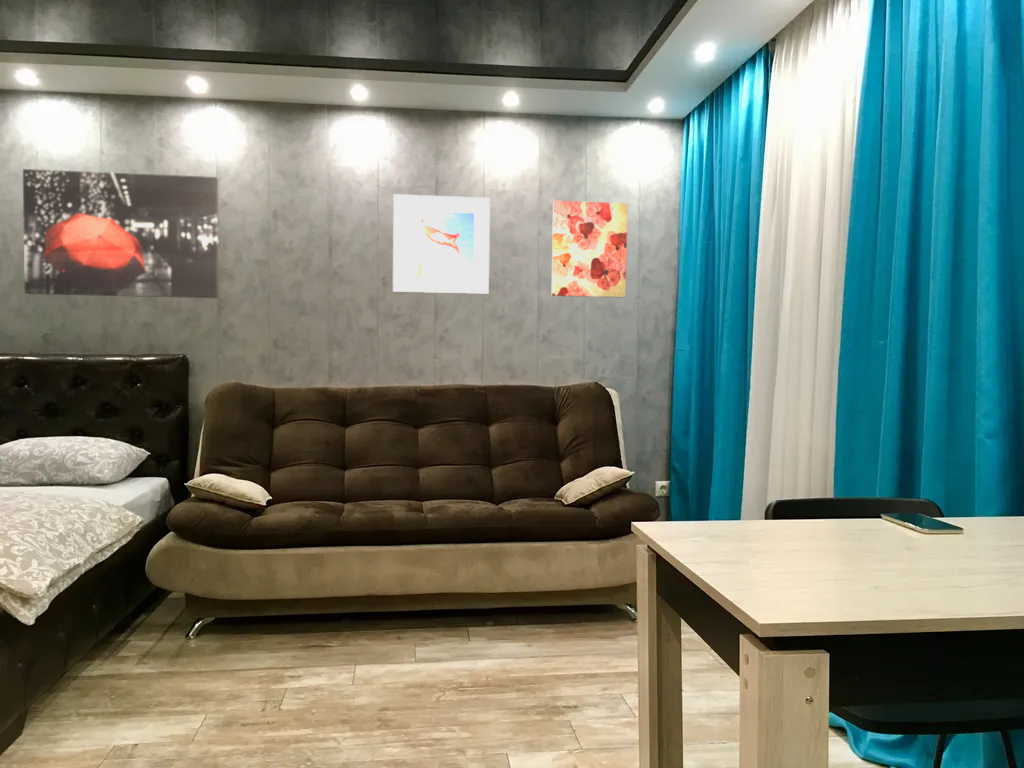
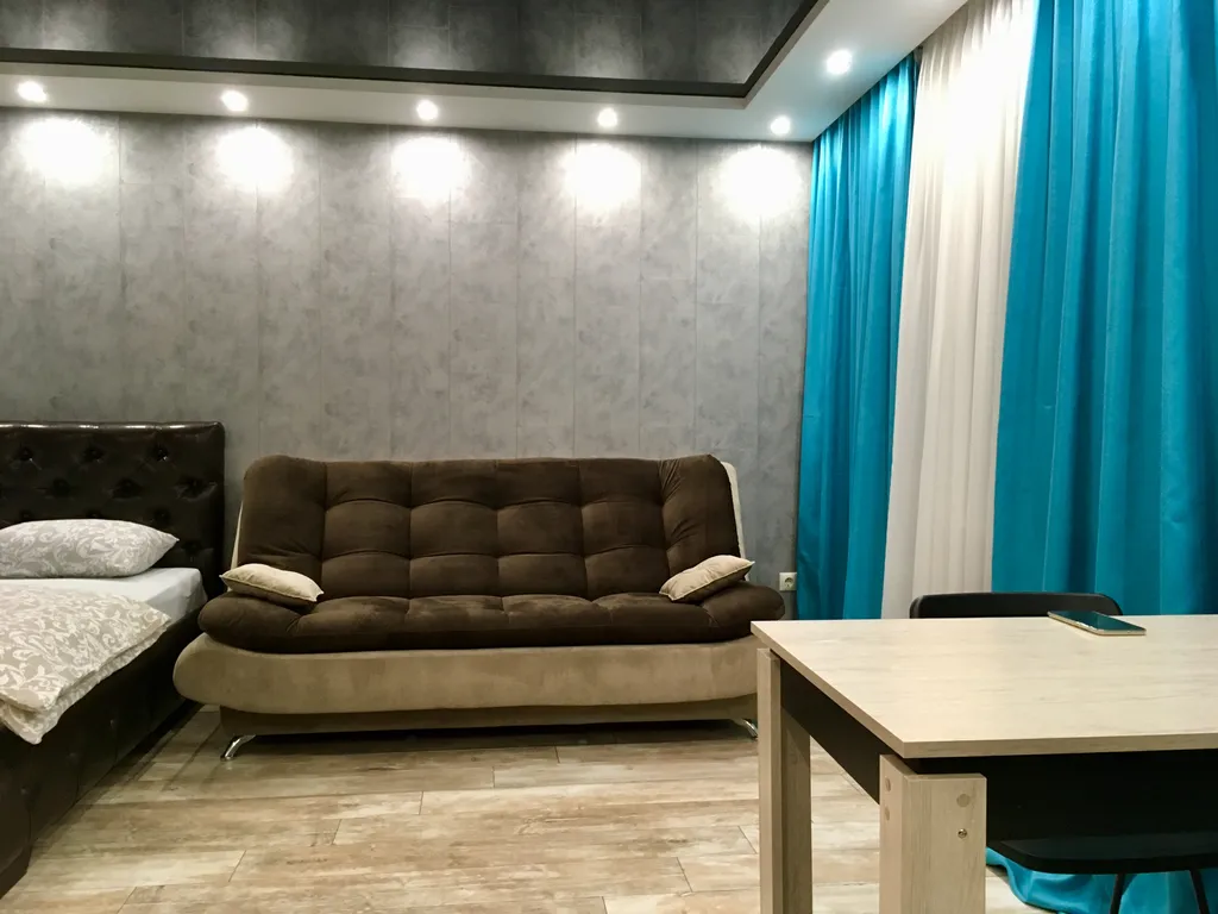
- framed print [392,193,491,295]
- wall art [22,168,220,299]
- wall art [550,199,629,298]
